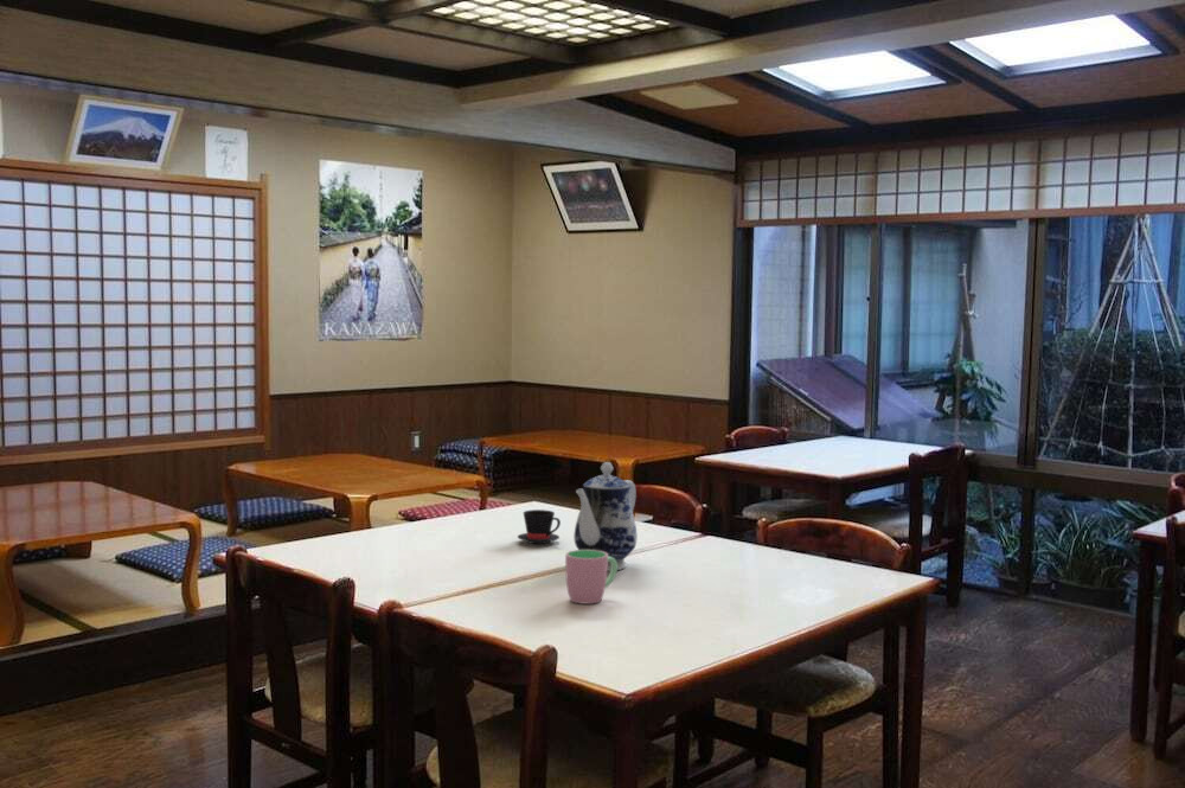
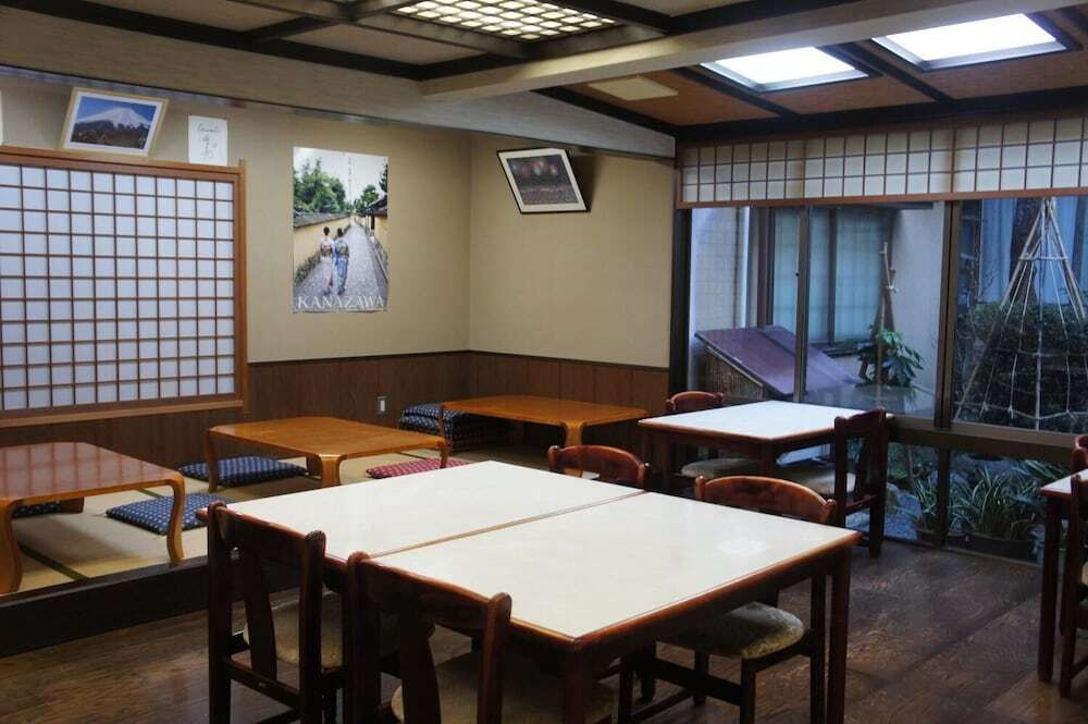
- cup [564,549,619,604]
- teacup [517,508,562,545]
- teapot [572,461,639,572]
